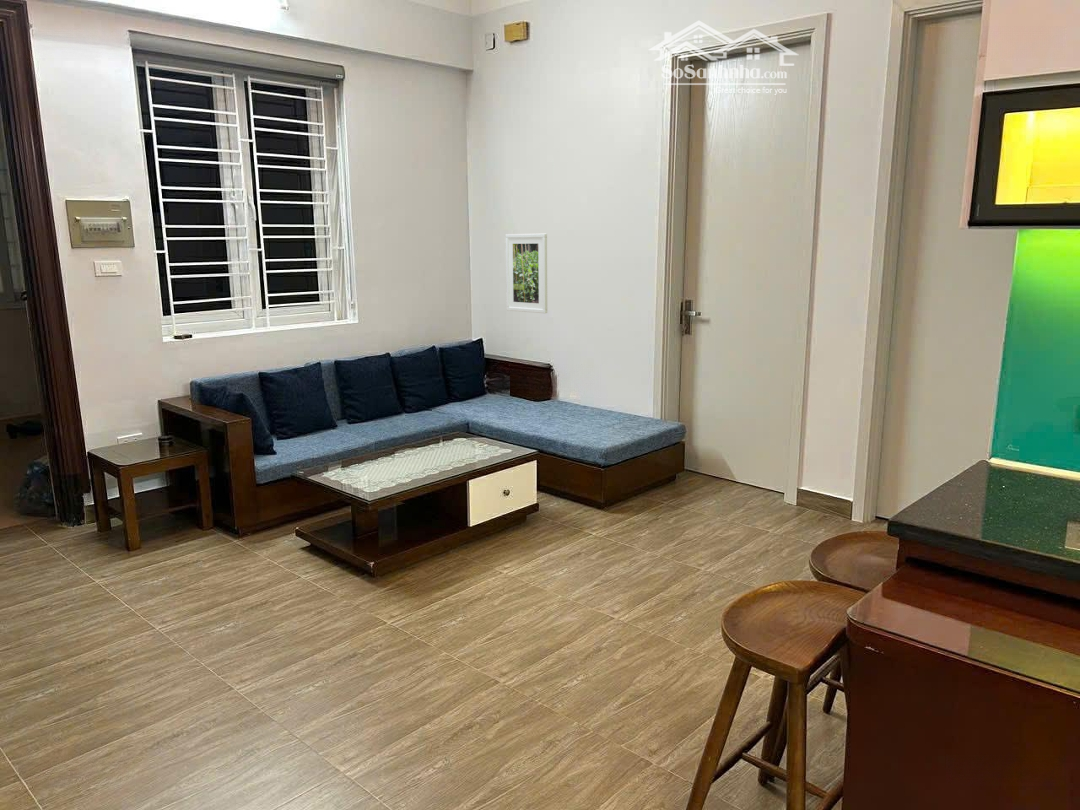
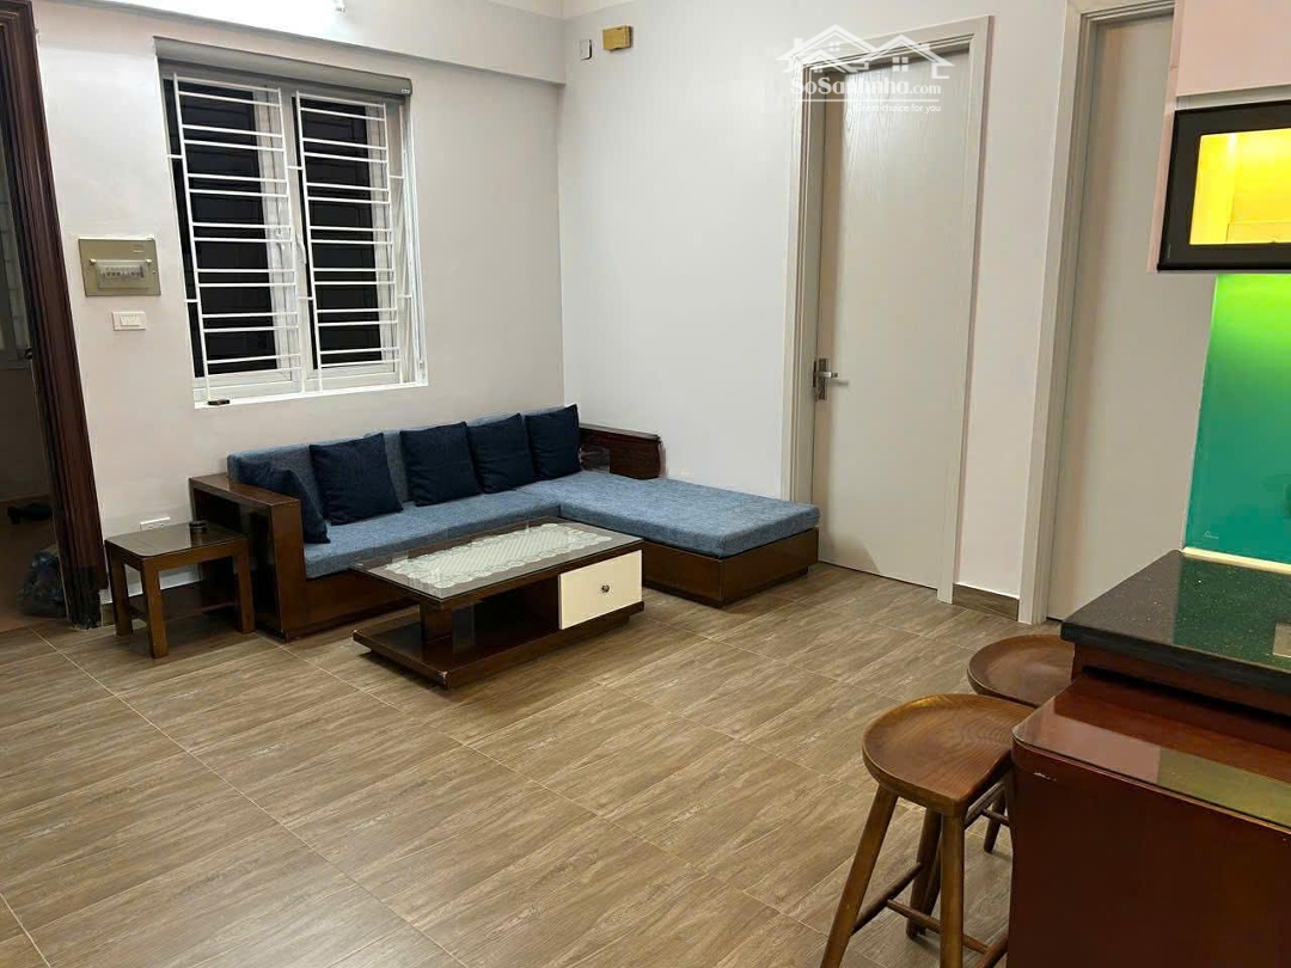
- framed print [505,233,548,314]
